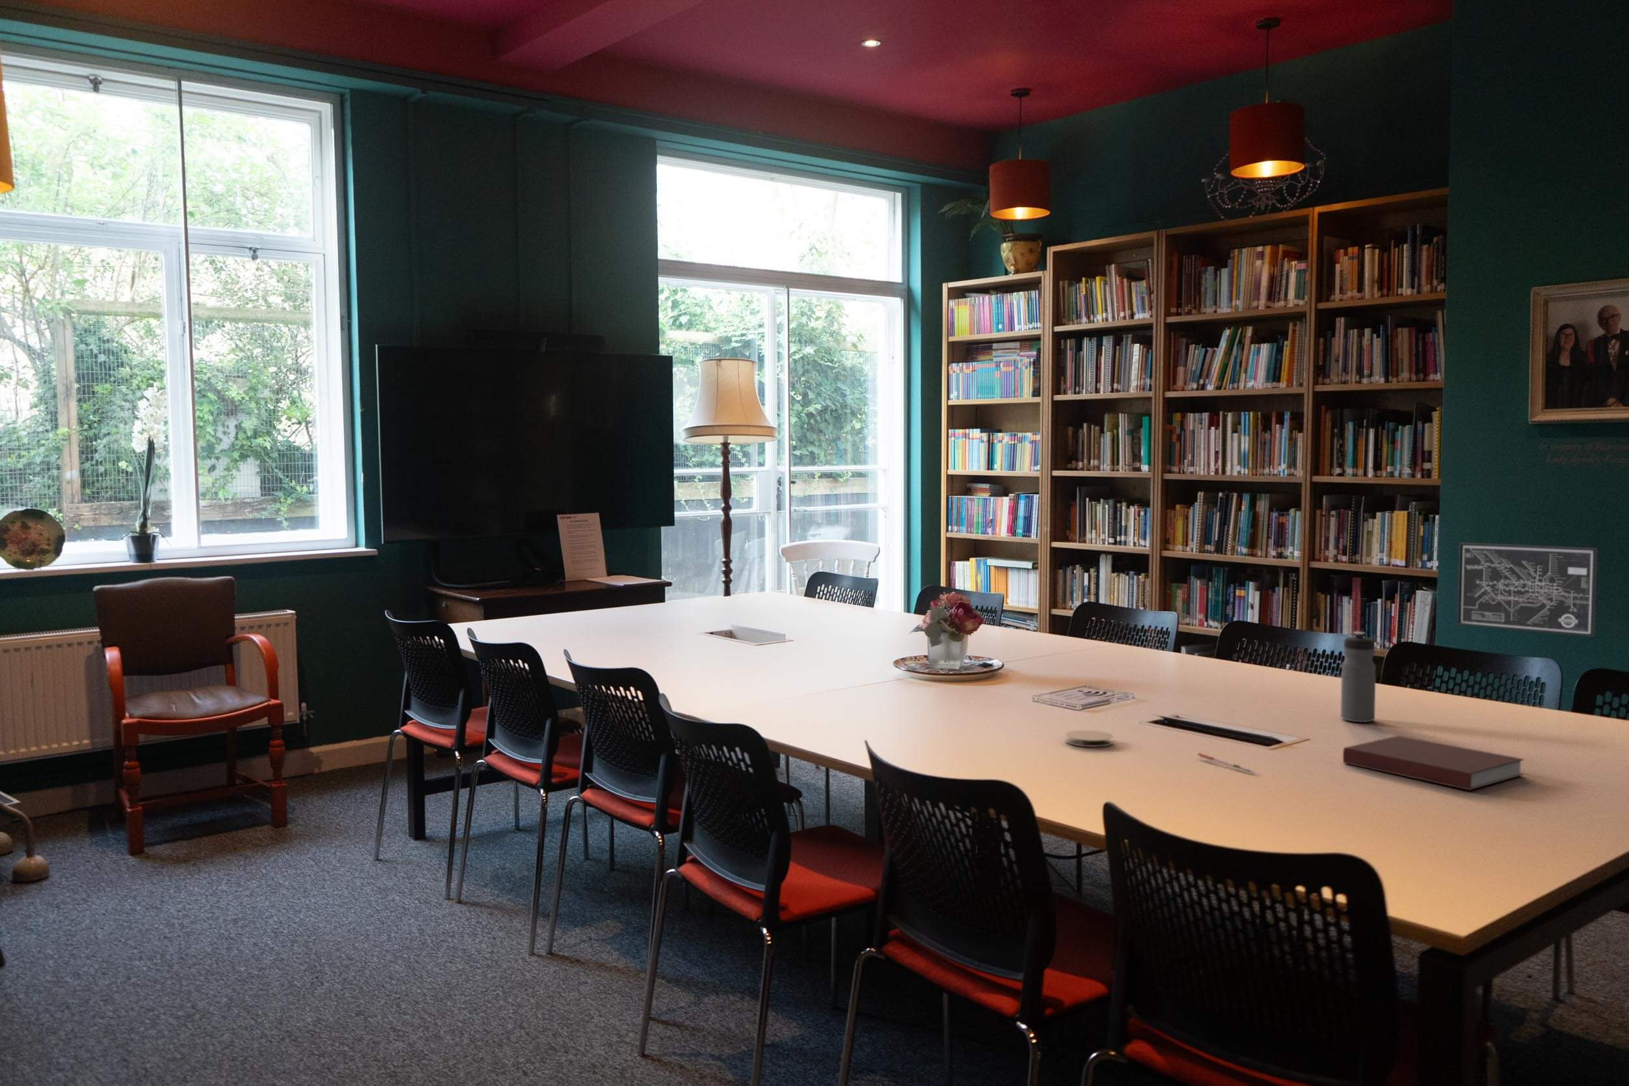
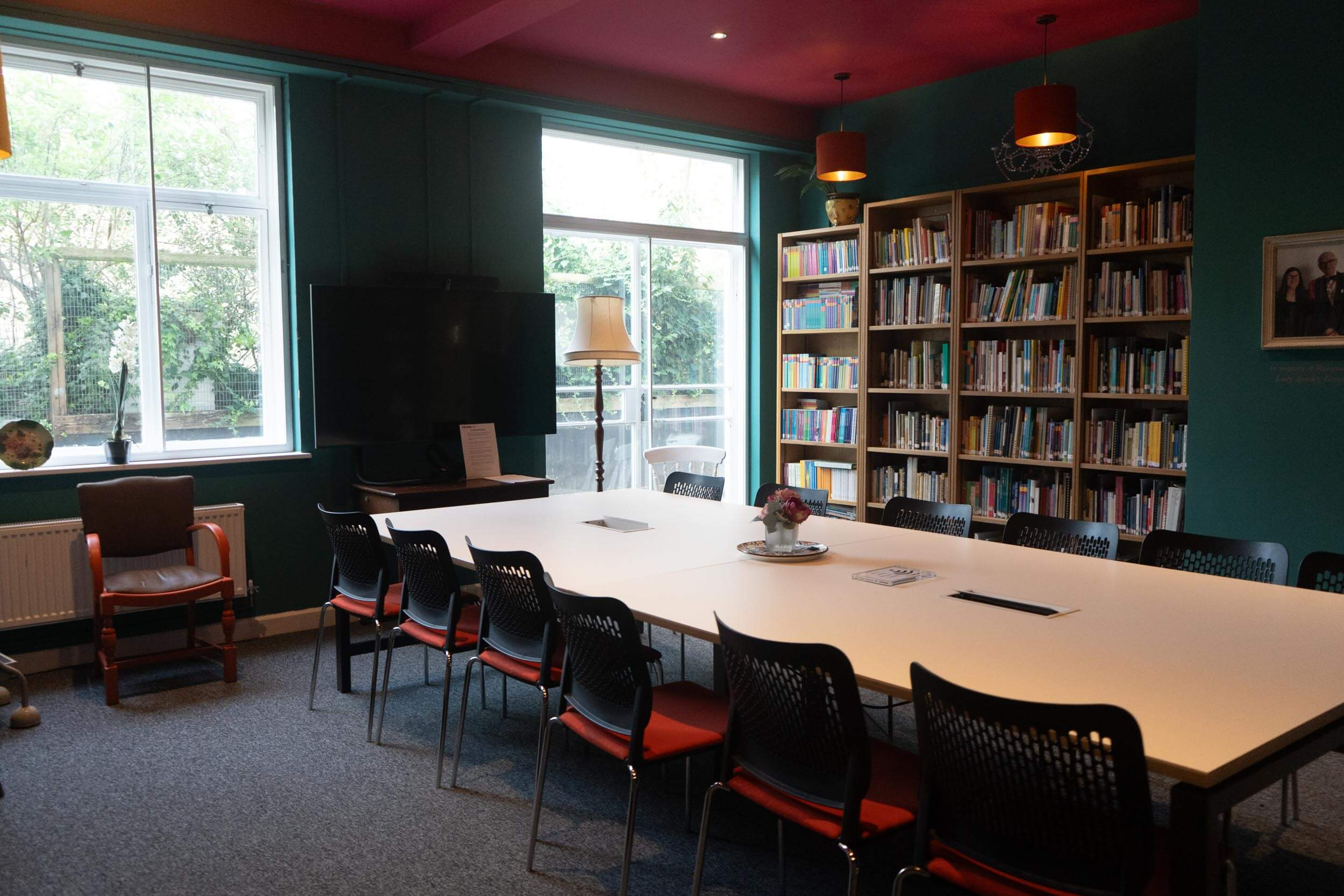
- coaster [1064,730,1114,748]
- water bottle [1341,630,1377,724]
- wall art [1457,542,1599,638]
- notebook [1342,735,1525,791]
- pen [1198,753,1256,775]
